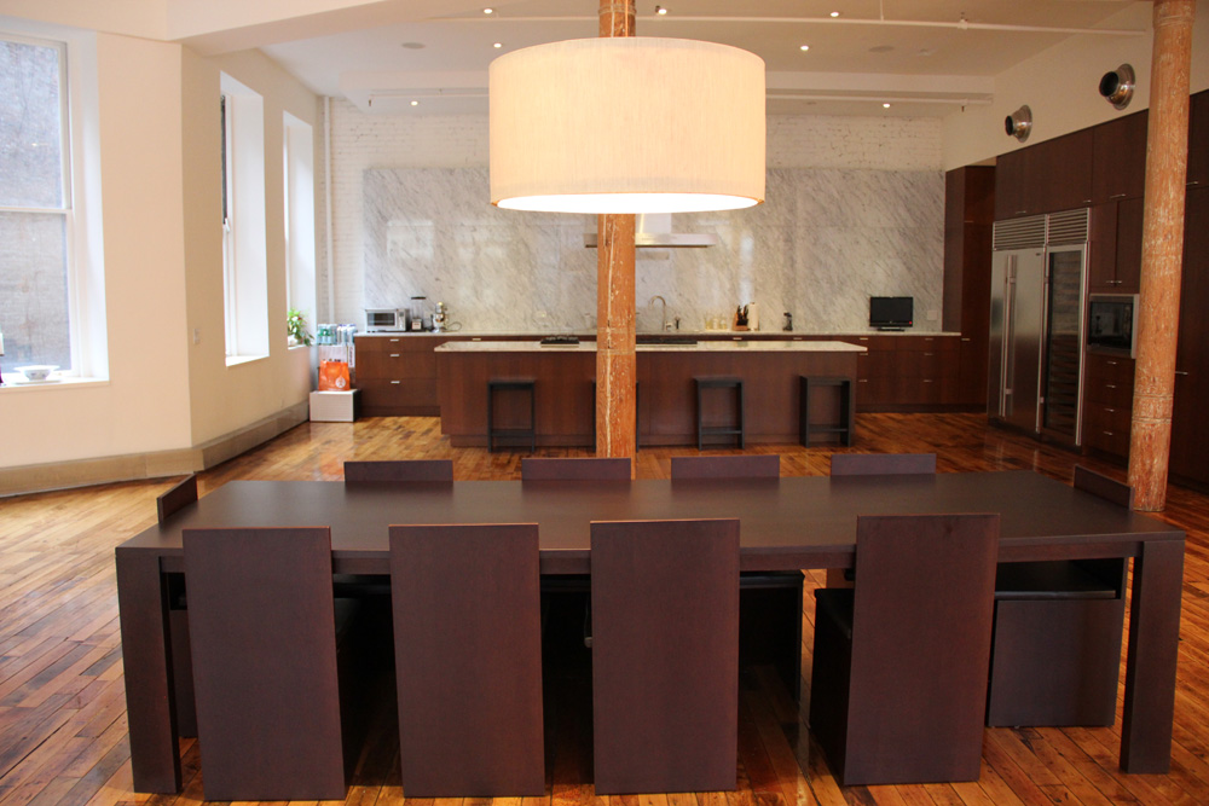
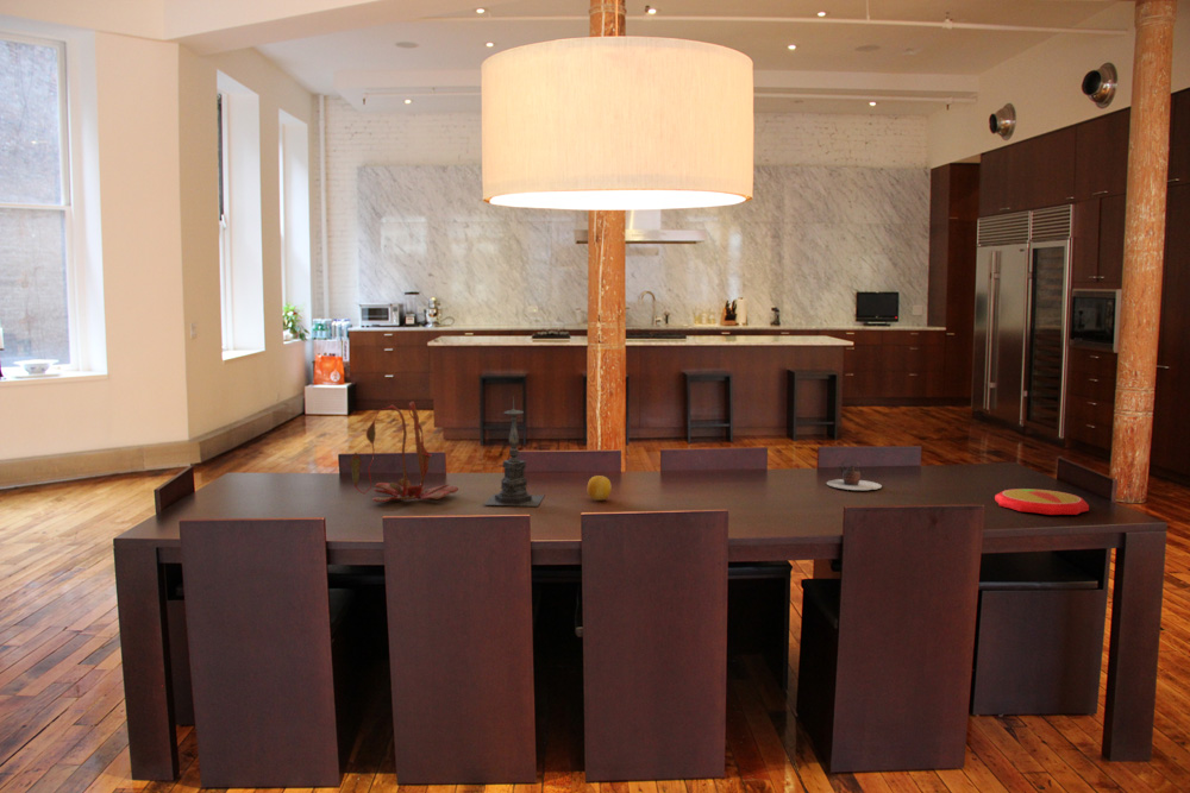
+ teapot [825,459,883,491]
+ plant [347,401,459,503]
+ candle holder [482,395,545,508]
+ fruit [585,474,613,502]
+ plate [994,487,1090,516]
